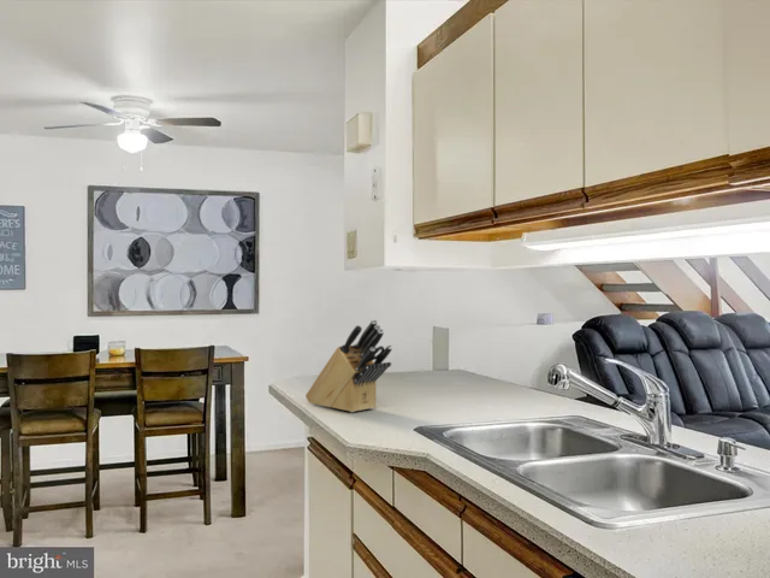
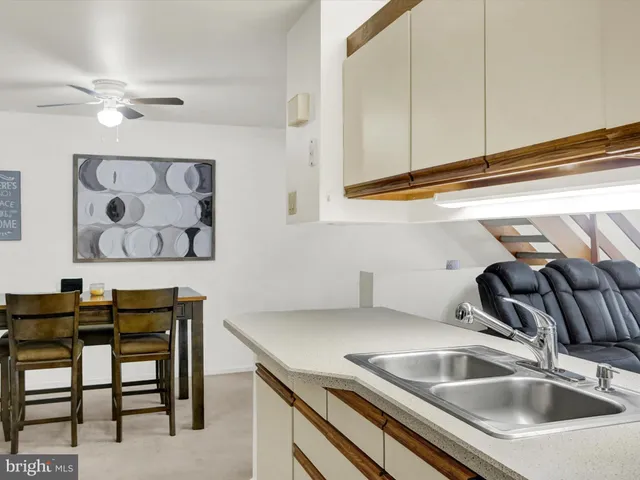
- knife block [304,318,393,413]
